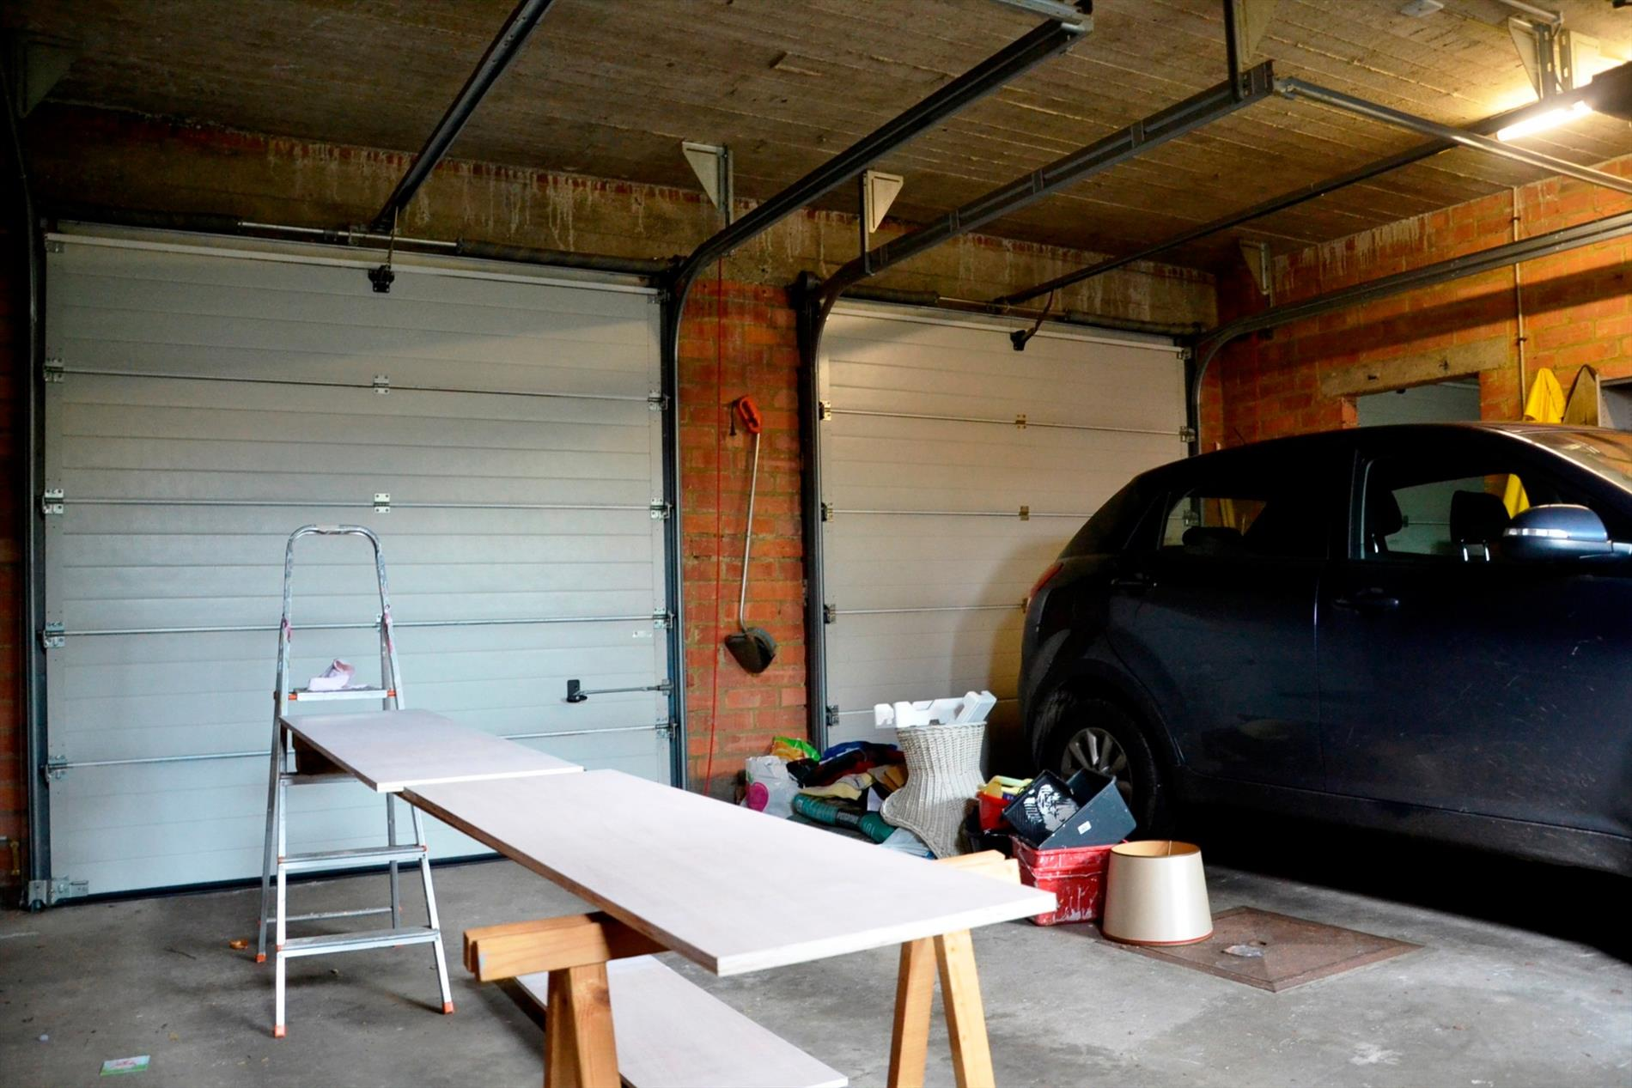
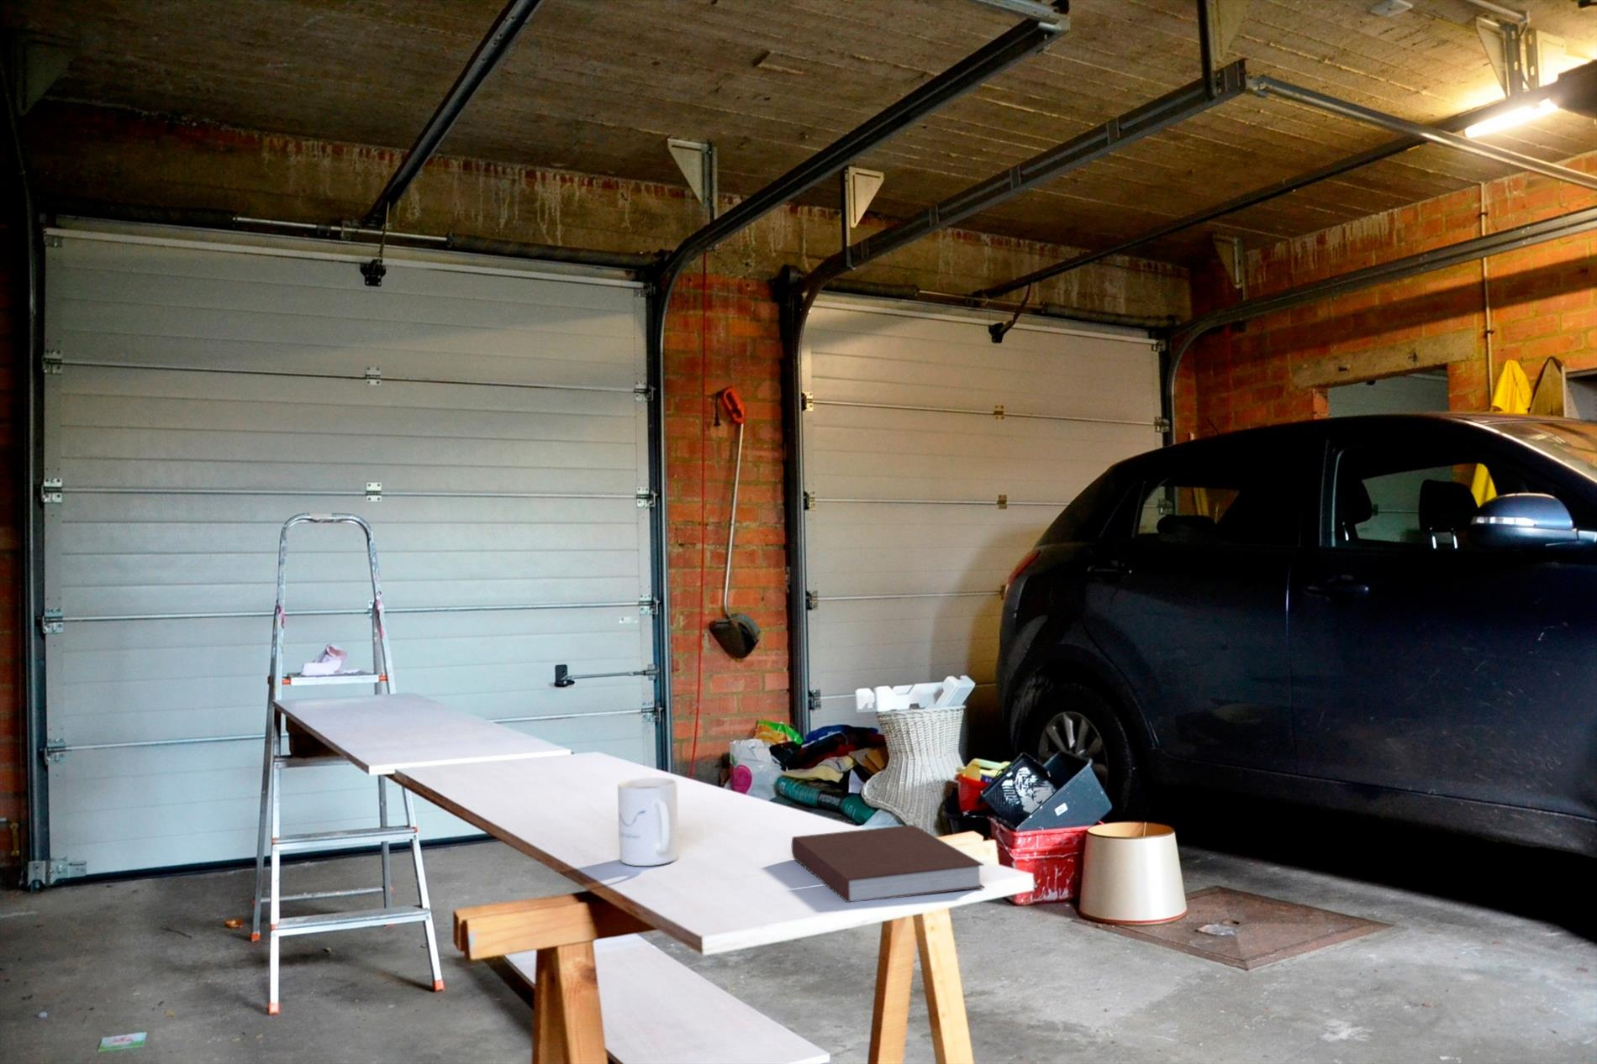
+ notebook [791,824,986,904]
+ mug [617,777,680,867]
